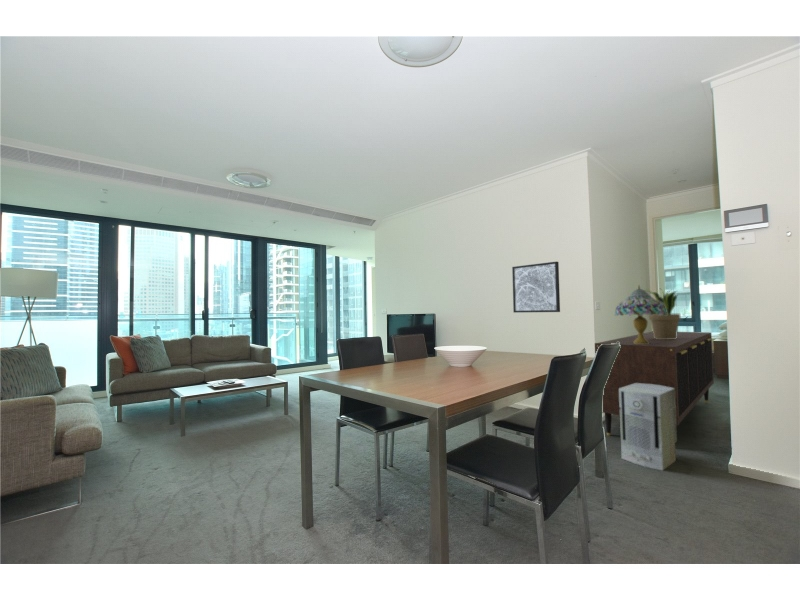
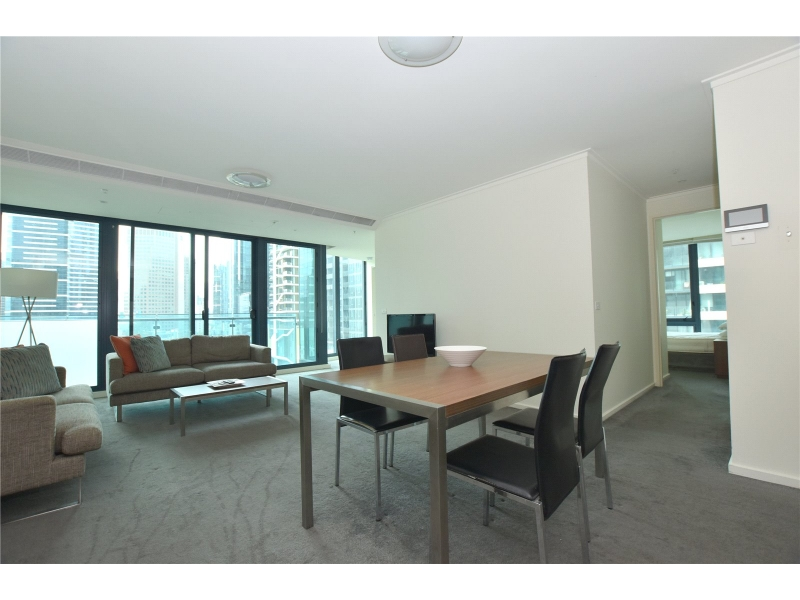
- air purifier [619,383,678,471]
- sideboard [594,330,715,437]
- wall art [511,261,561,313]
- table lamp [614,285,667,344]
- potted plant [643,288,682,339]
